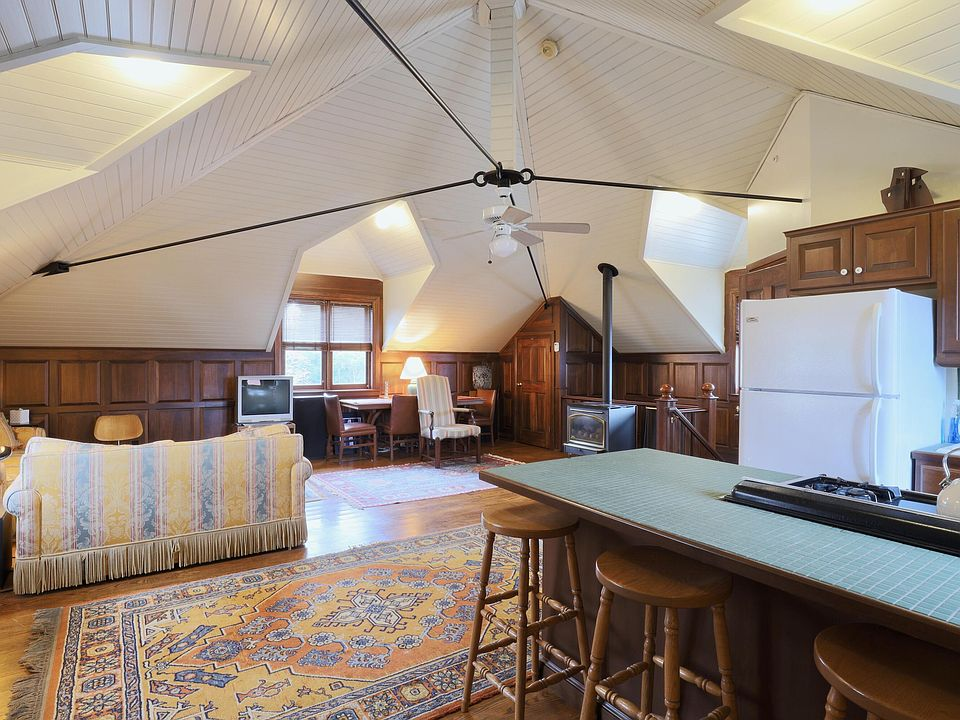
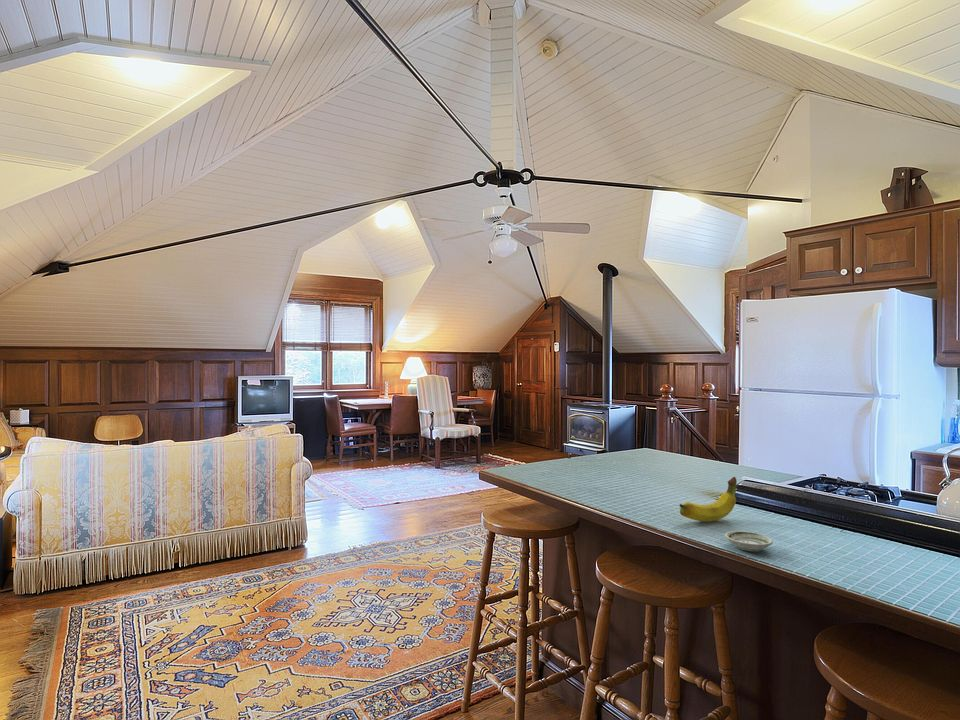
+ fruit [678,476,738,523]
+ saucer [724,530,774,552]
